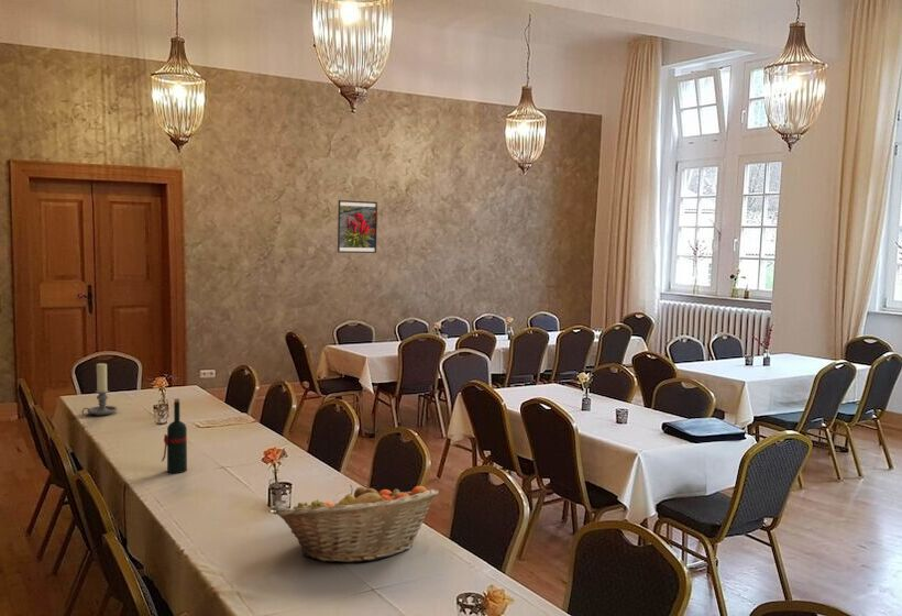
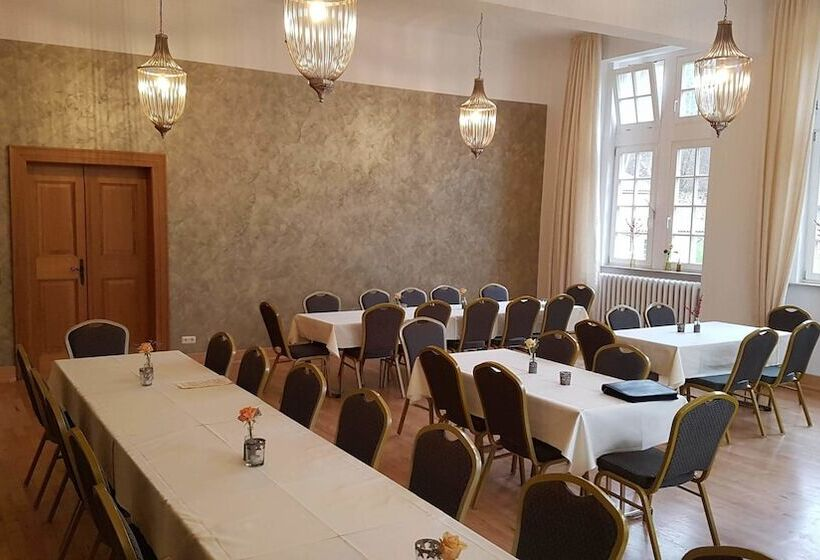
- fruit basket [276,484,439,563]
- candle holder [80,362,119,417]
- wine bottle [161,397,188,474]
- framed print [337,199,378,254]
